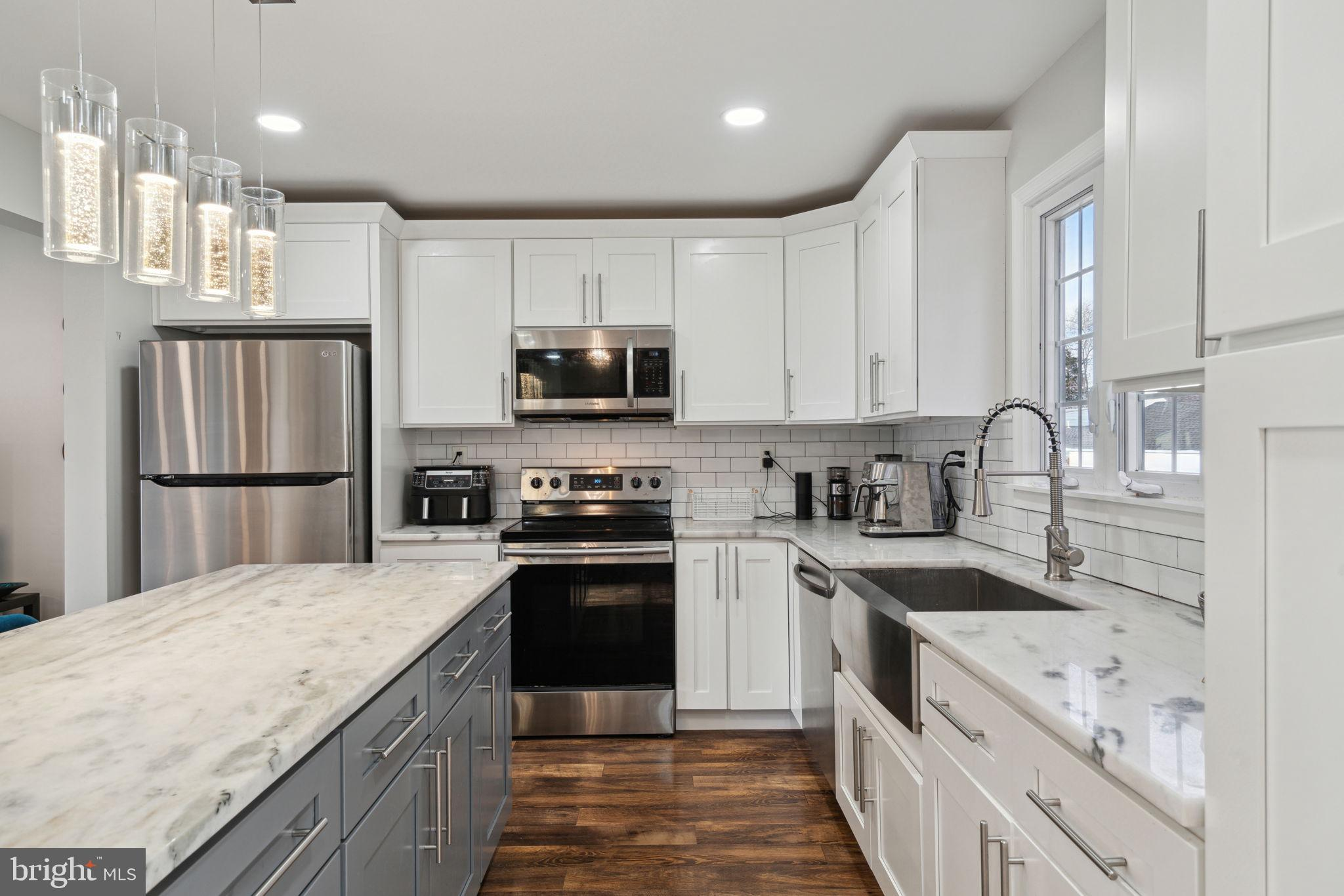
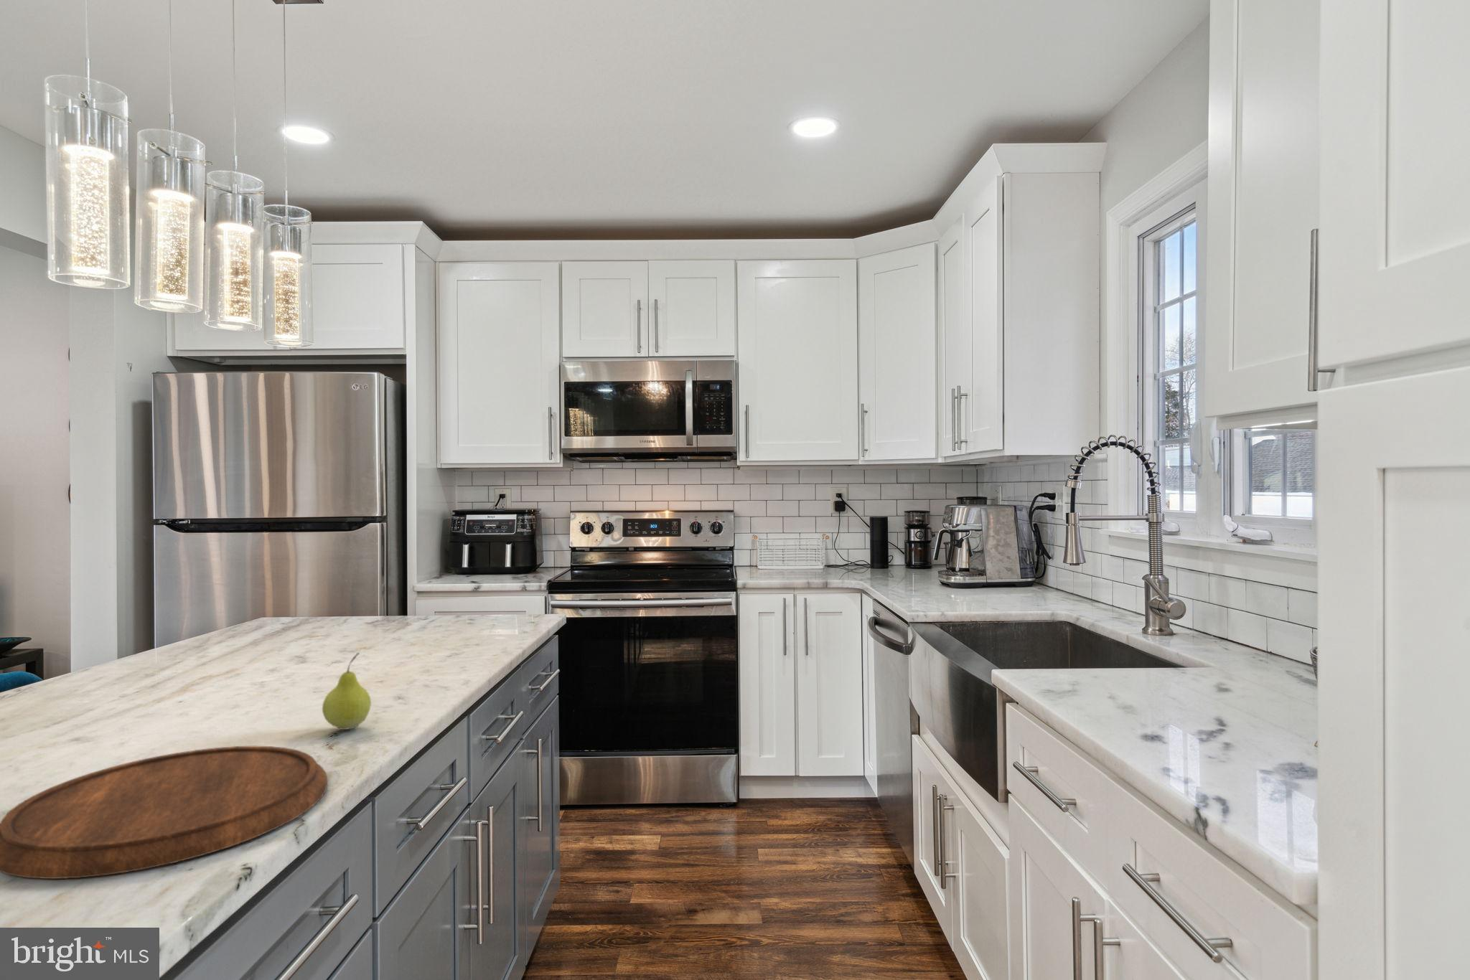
+ cutting board [0,746,328,879]
+ fruit [322,652,372,731]
